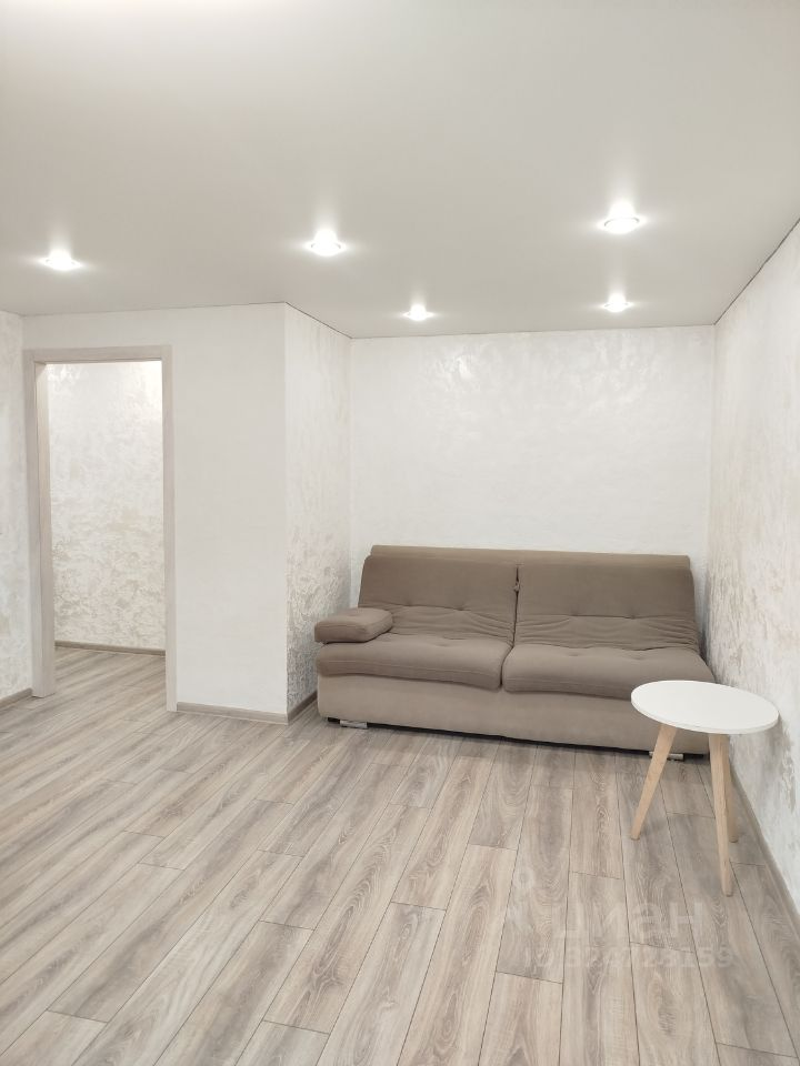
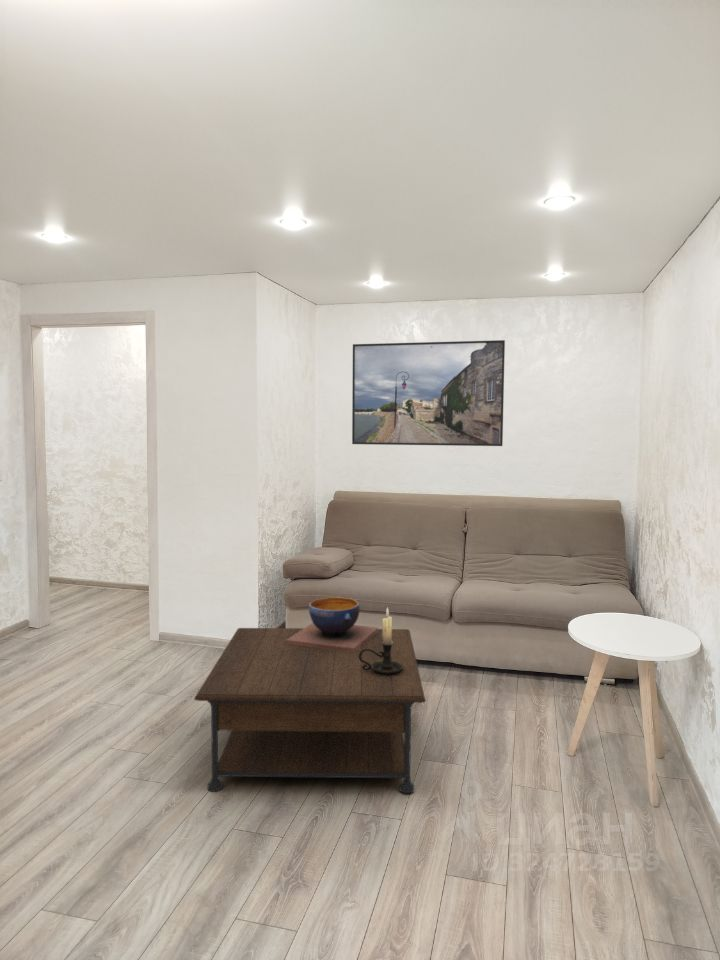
+ coffee table [193,627,426,794]
+ candle holder [359,606,404,676]
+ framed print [351,339,506,447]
+ decorative bowl [286,597,379,653]
